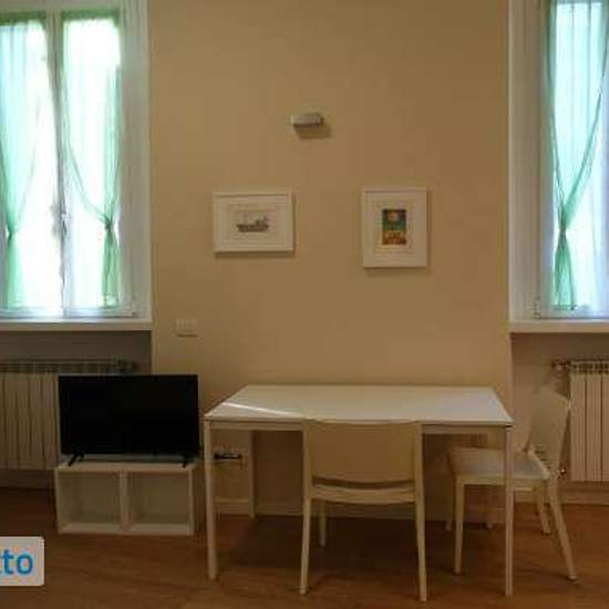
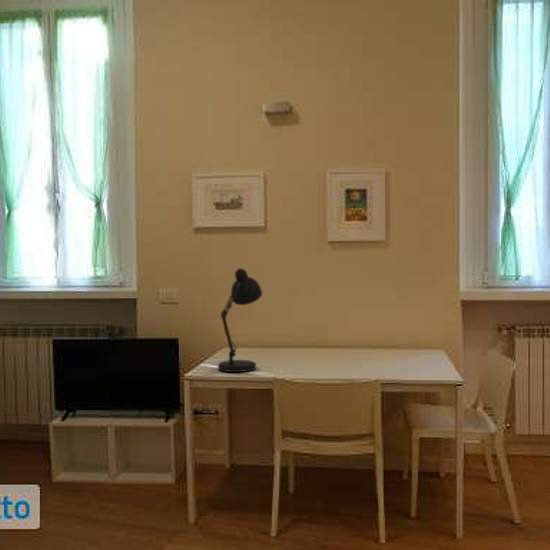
+ desk lamp [217,267,263,376]
